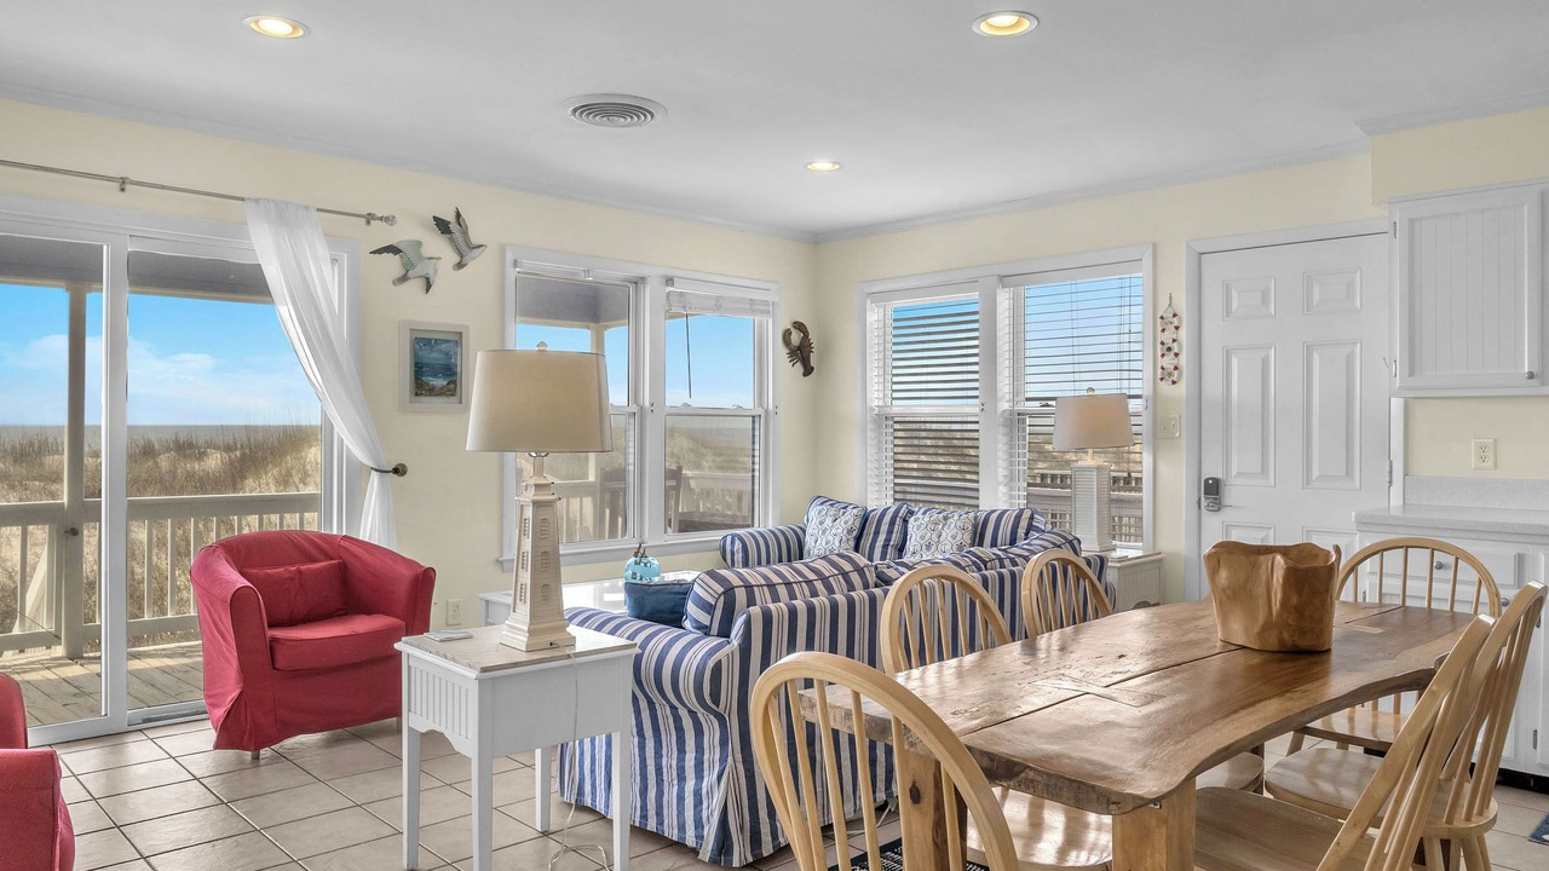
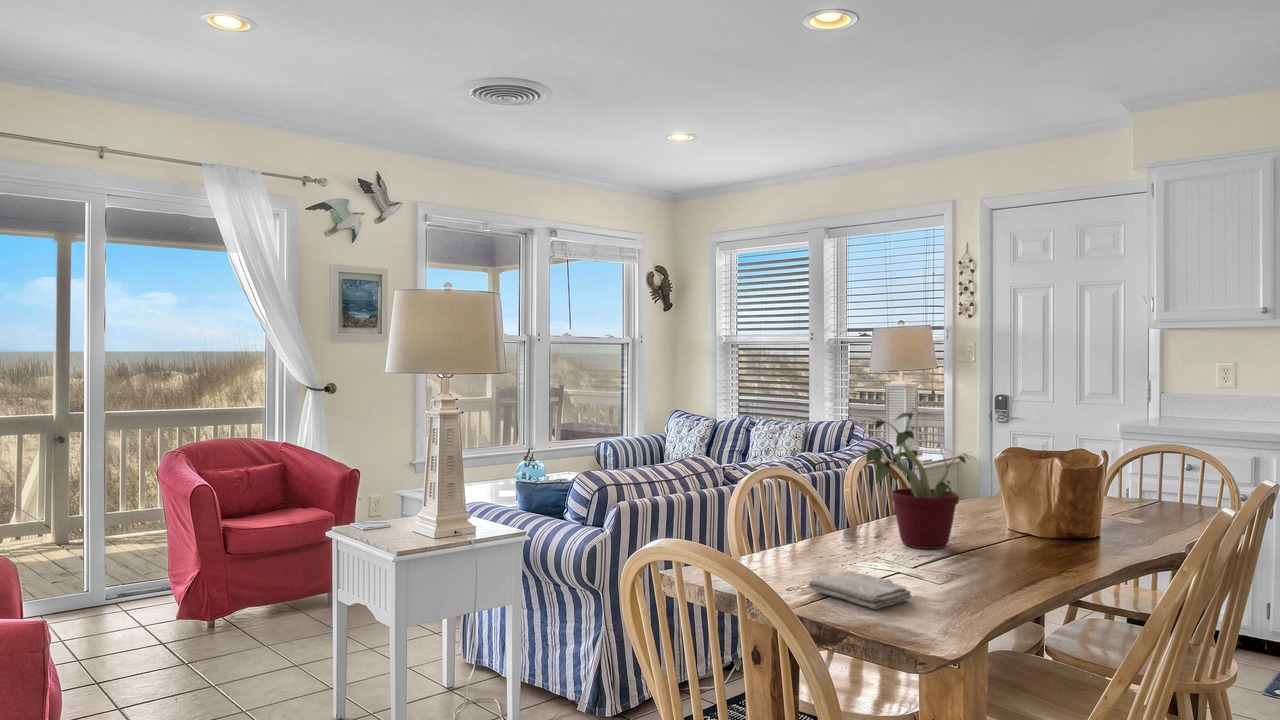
+ potted plant [858,406,975,550]
+ washcloth [808,570,913,610]
